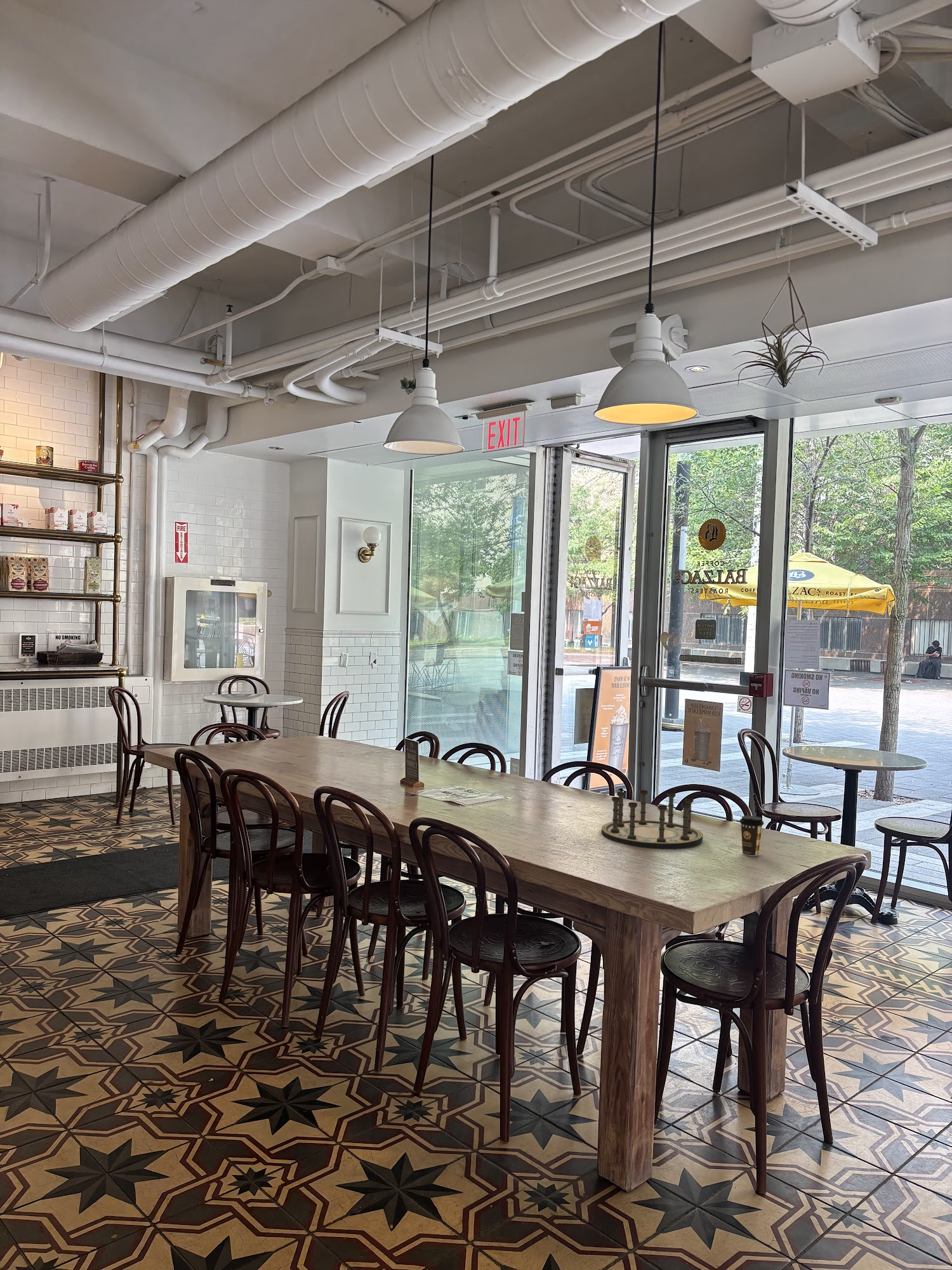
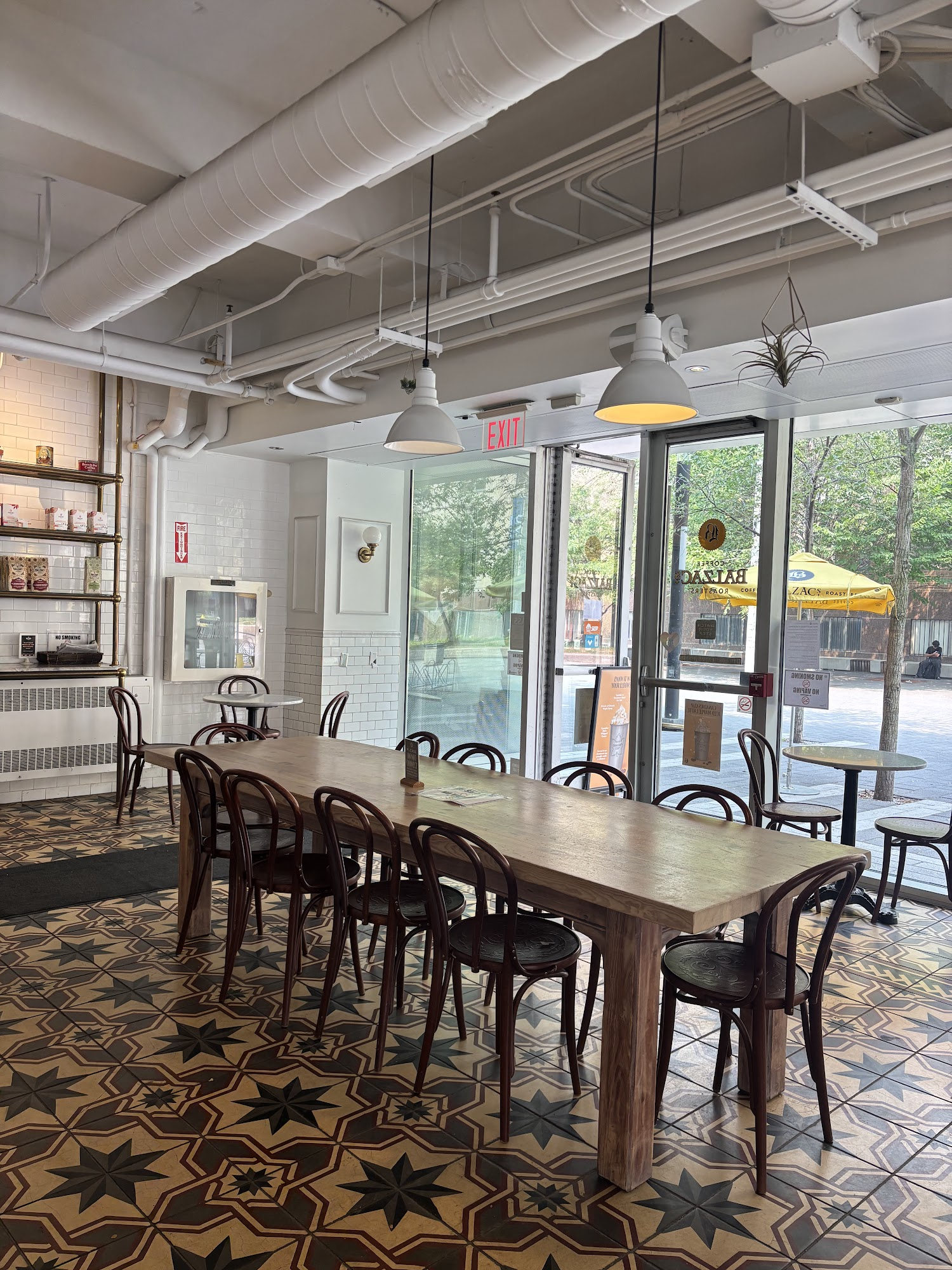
- coffee cup [739,815,764,857]
- board game [601,789,703,850]
